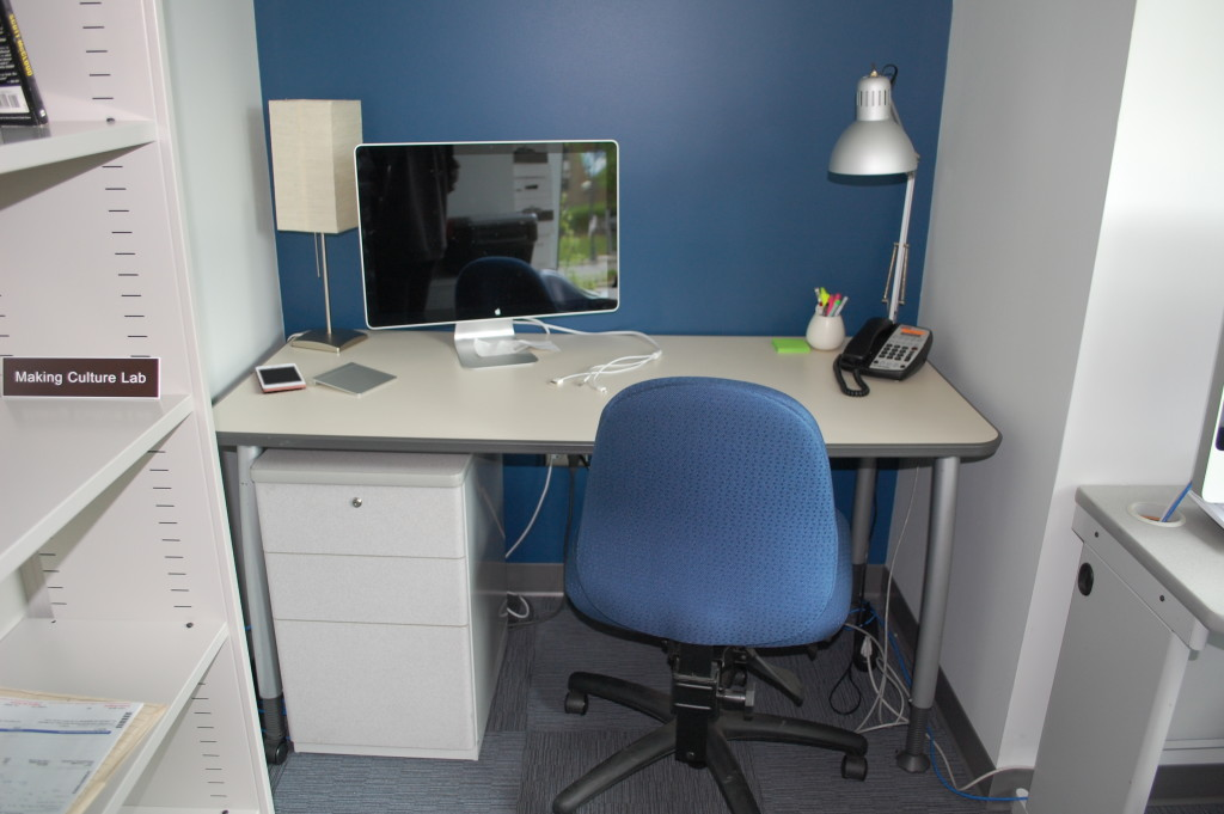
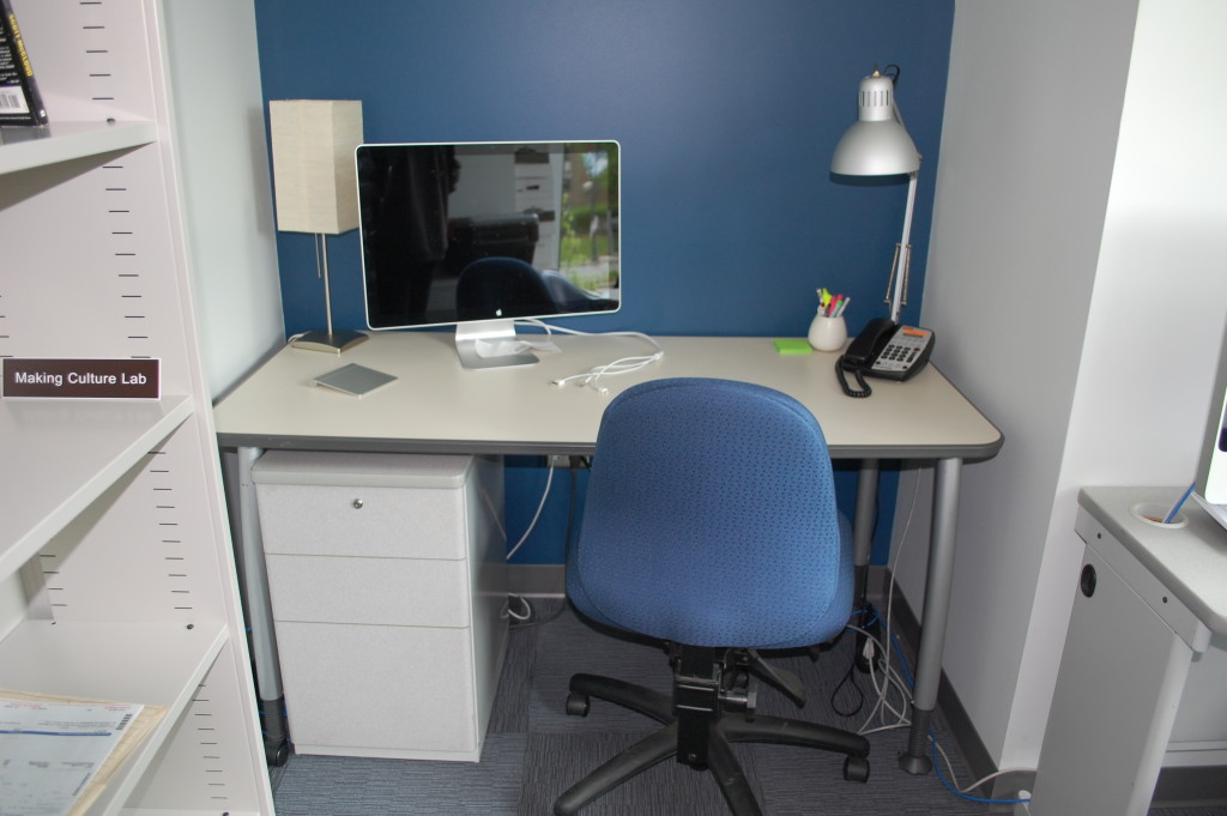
- cell phone [255,362,307,393]
